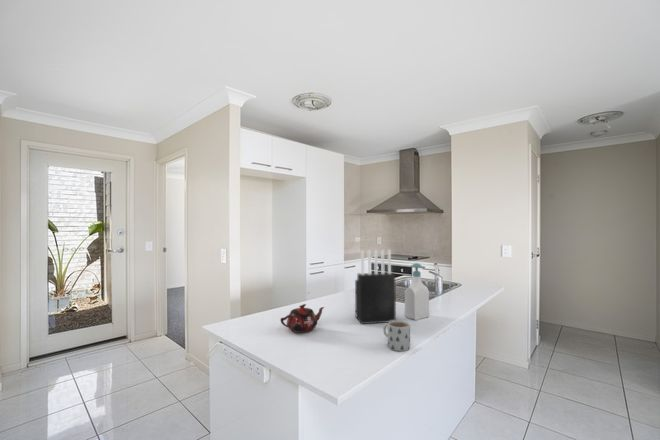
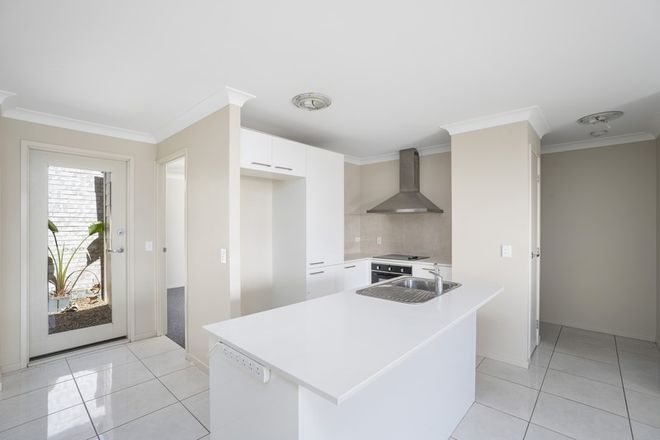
- knife block [354,249,397,325]
- mug [382,319,411,352]
- teapot [280,303,325,334]
- soap bottle [404,262,430,321]
